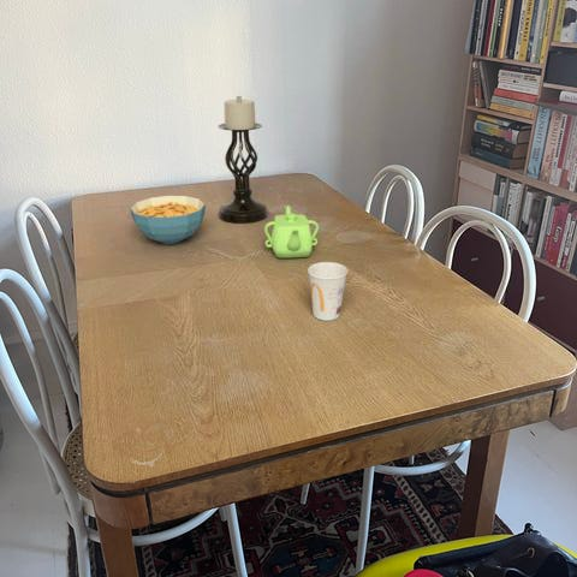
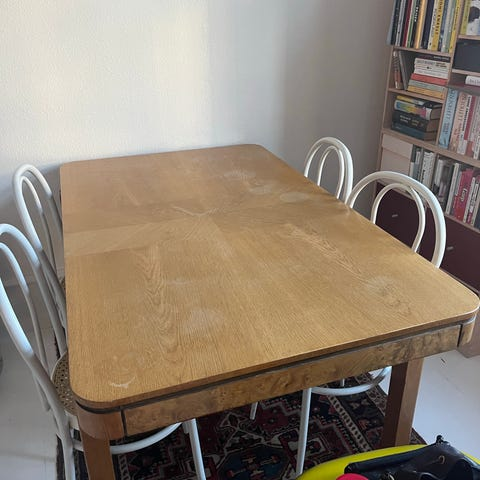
- teapot [263,204,320,260]
- cereal bowl [129,195,207,245]
- cup [307,261,349,322]
- candle holder [216,95,269,224]
